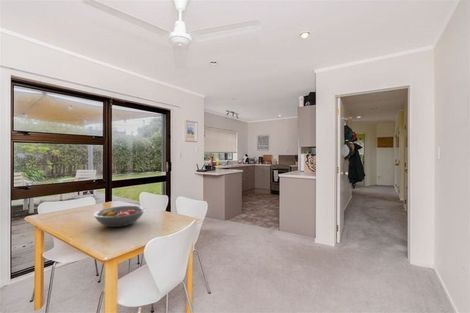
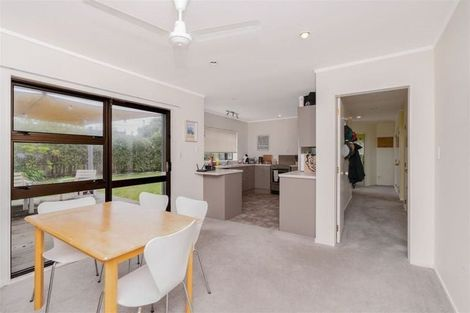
- fruit bowl [93,205,146,228]
